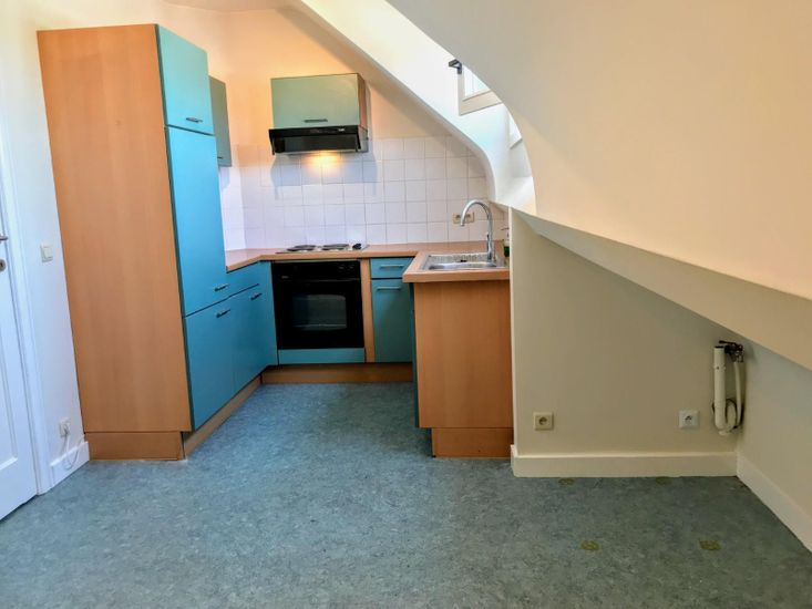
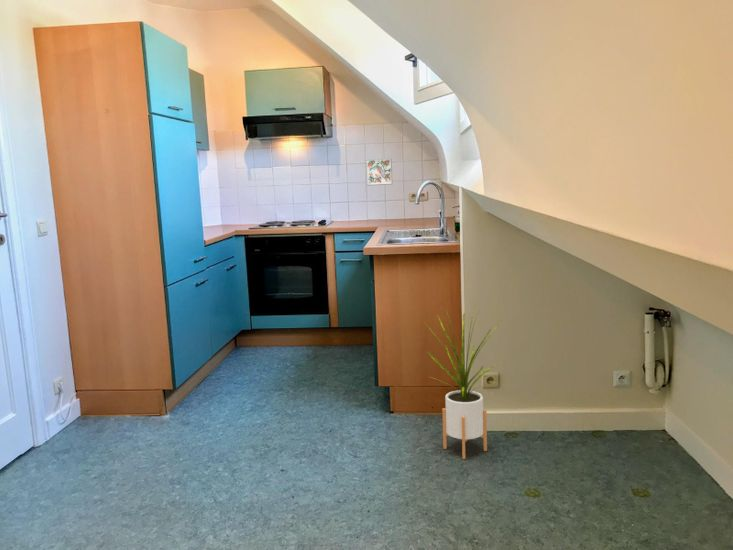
+ house plant [424,306,502,460]
+ decorative tile [365,158,393,186]
